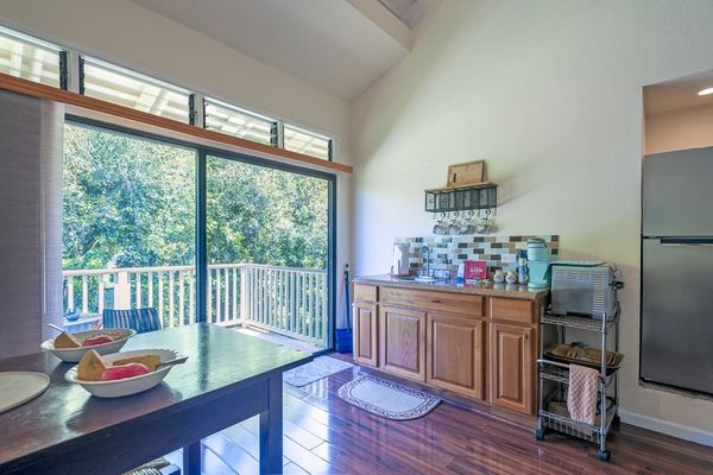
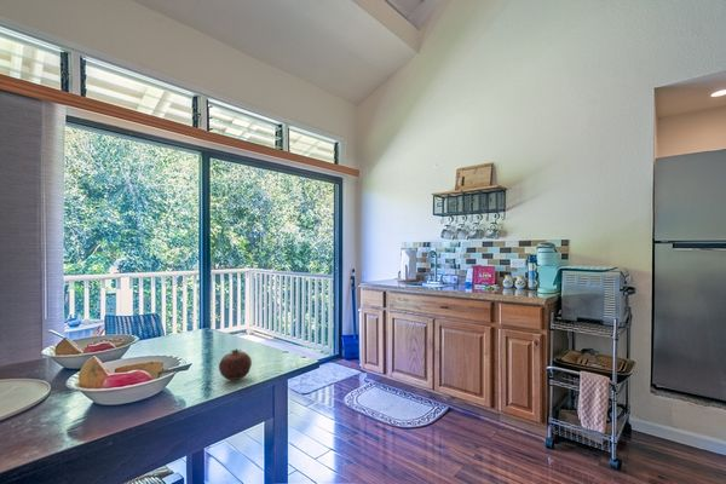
+ fruit [218,347,253,381]
